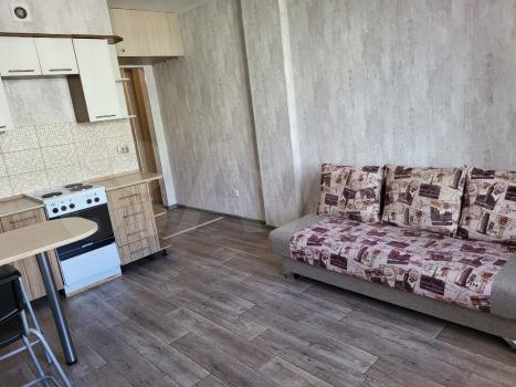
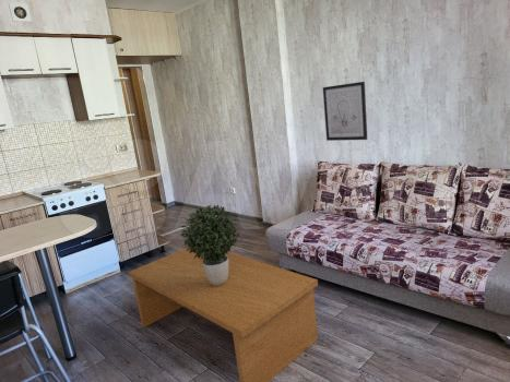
+ wall art [322,81,368,142]
+ potted plant [180,204,242,287]
+ coffee table [128,247,319,382]
